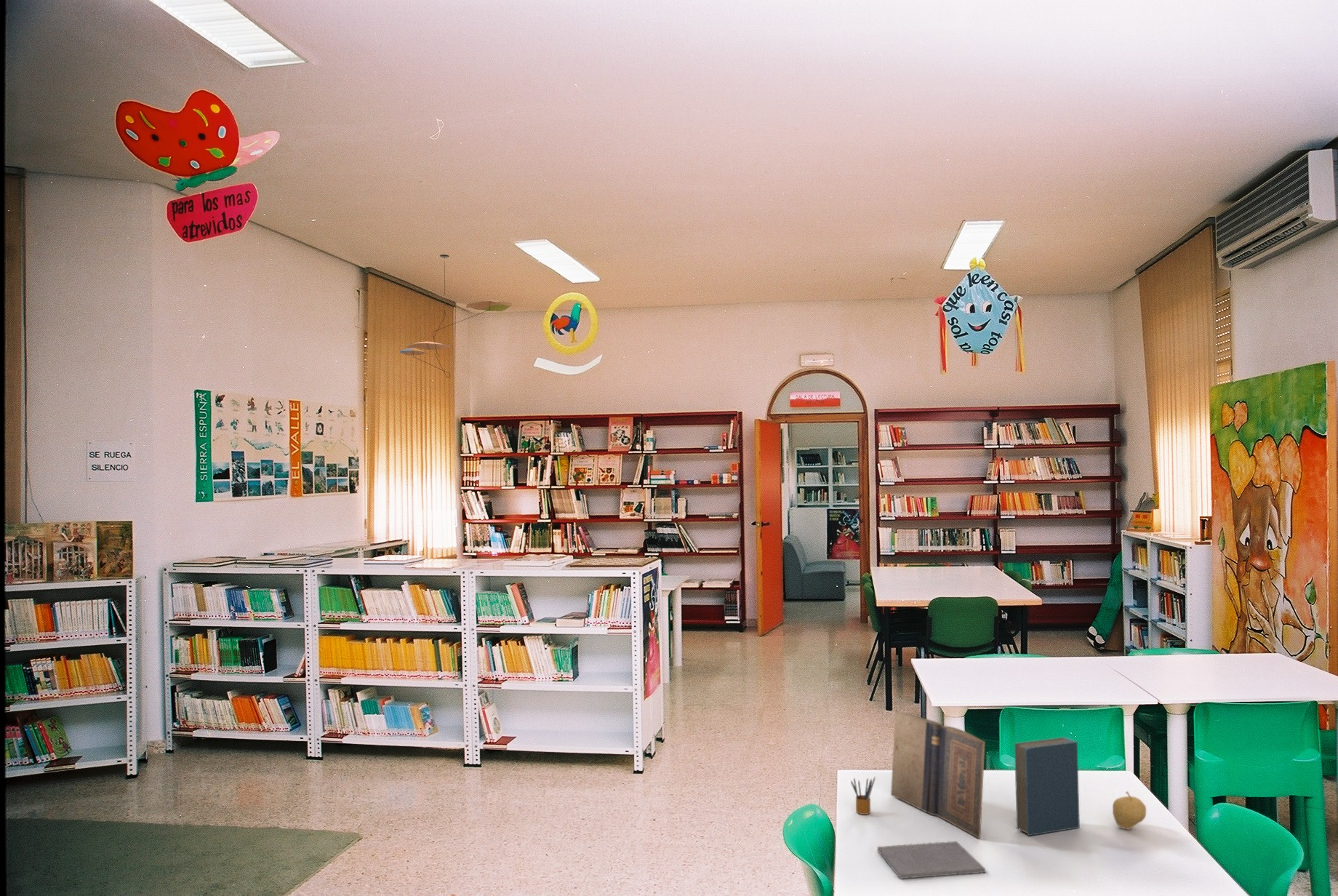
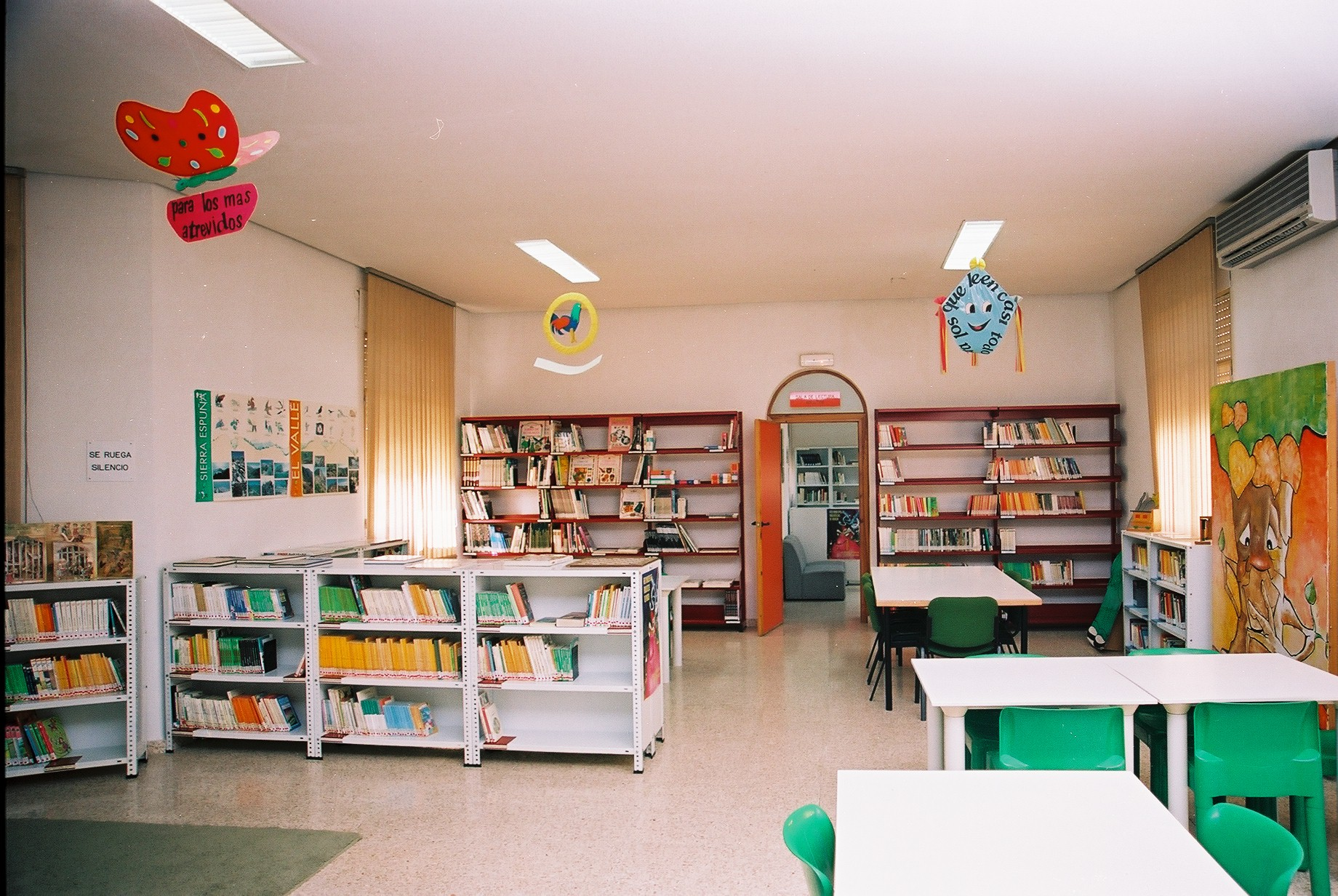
- notepad [877,841,986,880]
- book [1014,736,1081,836]
- book [890,710,986,839]
- pencil box [850,776,876,815]
- fruit [1112,791,1147,831]
- ceiling mobile [399,254,513,379]
